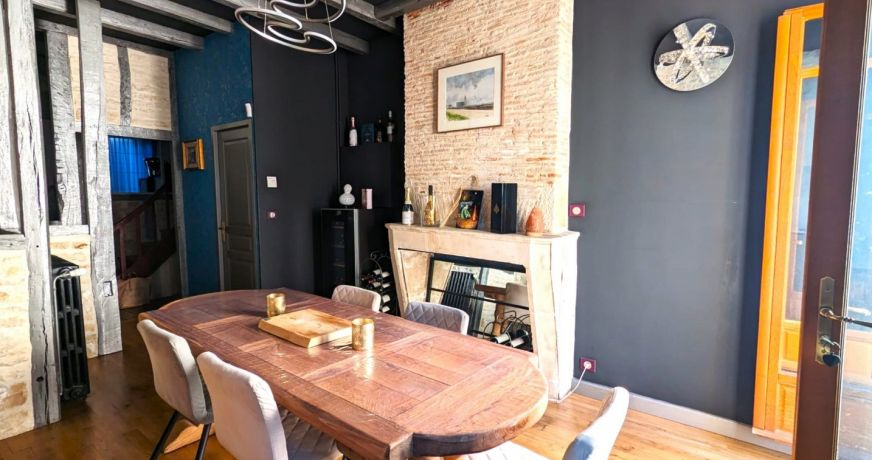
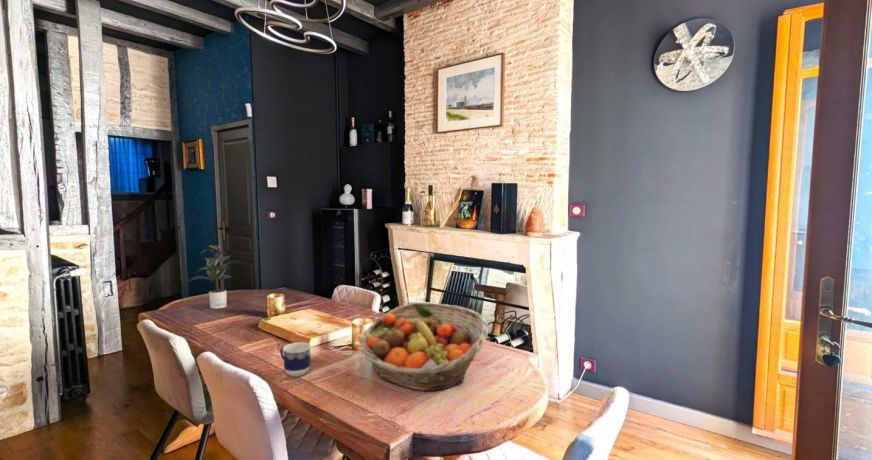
+ cup [279,341,312,378]
+ potted plant [188,245,242,310]
+ fruit basket [359,302,489,392]
